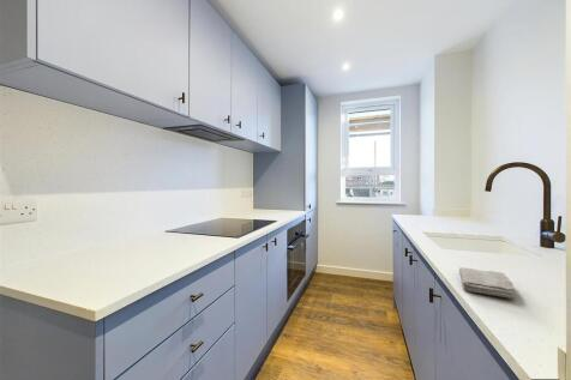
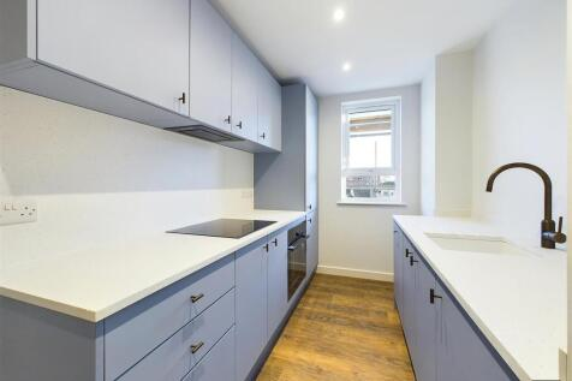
- washcloth [458,266,516,300]
